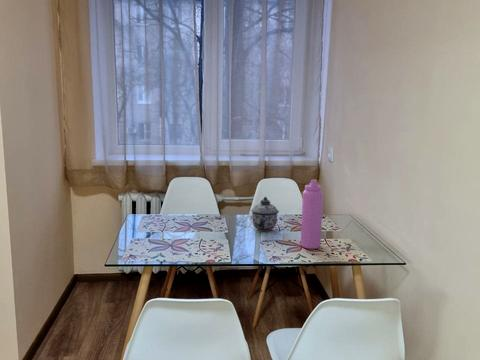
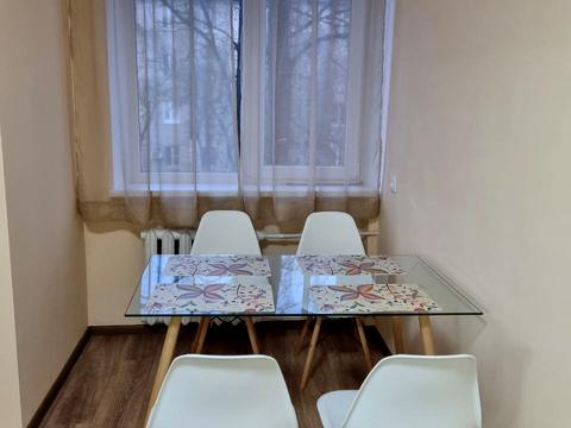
- water bottle [300,179,324,250]
- lidded jar [250,196,280,232]
